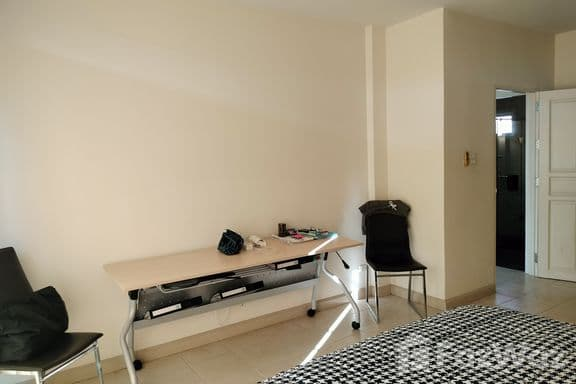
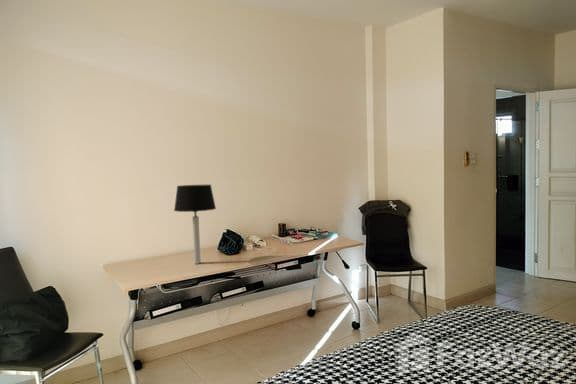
+ table lamp [173,184,217,265]
